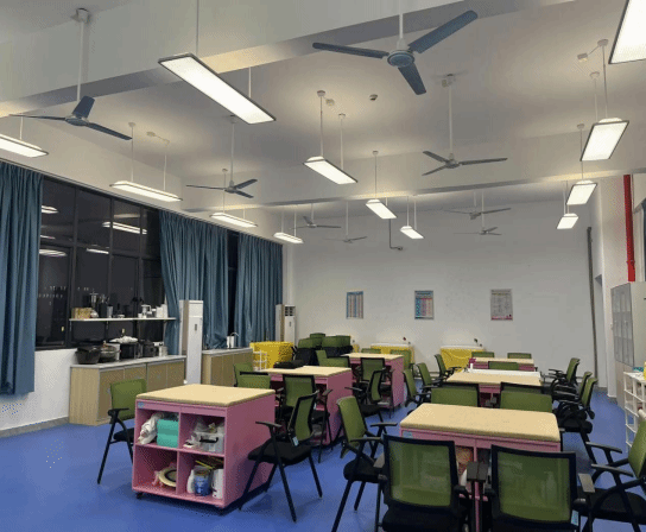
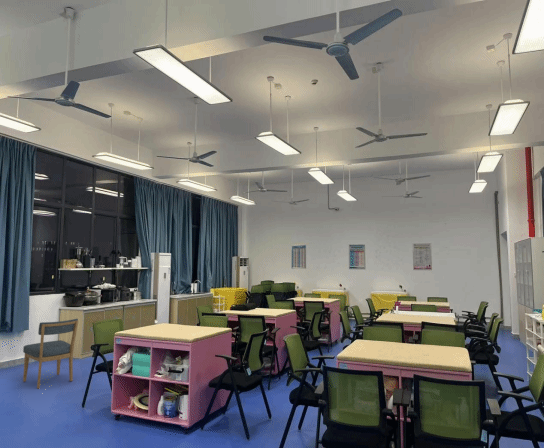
+ chair [22,318,79,390]
